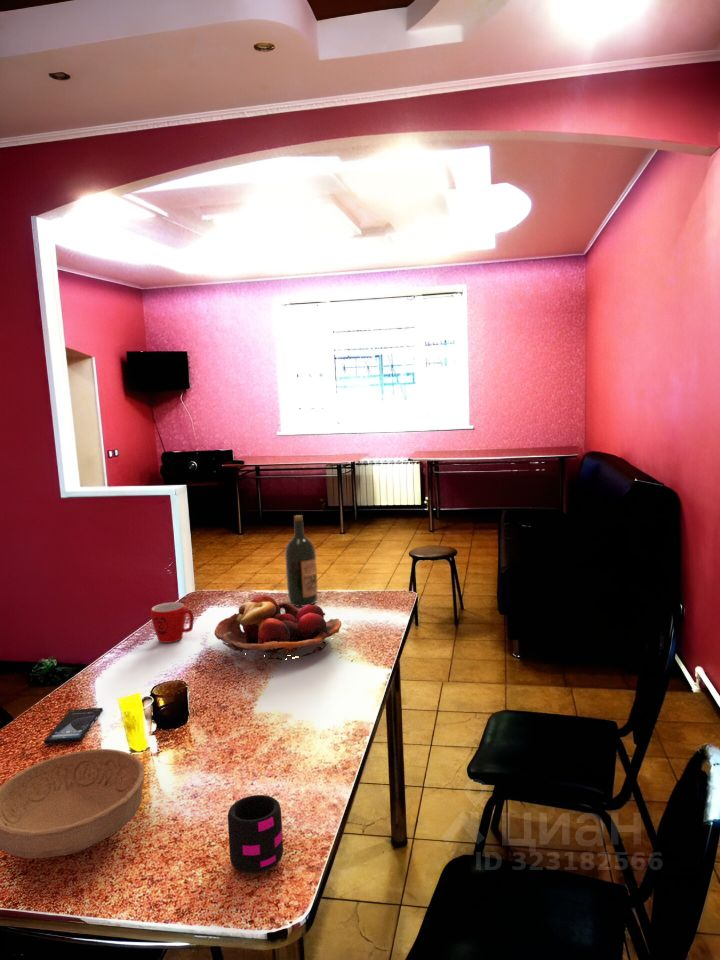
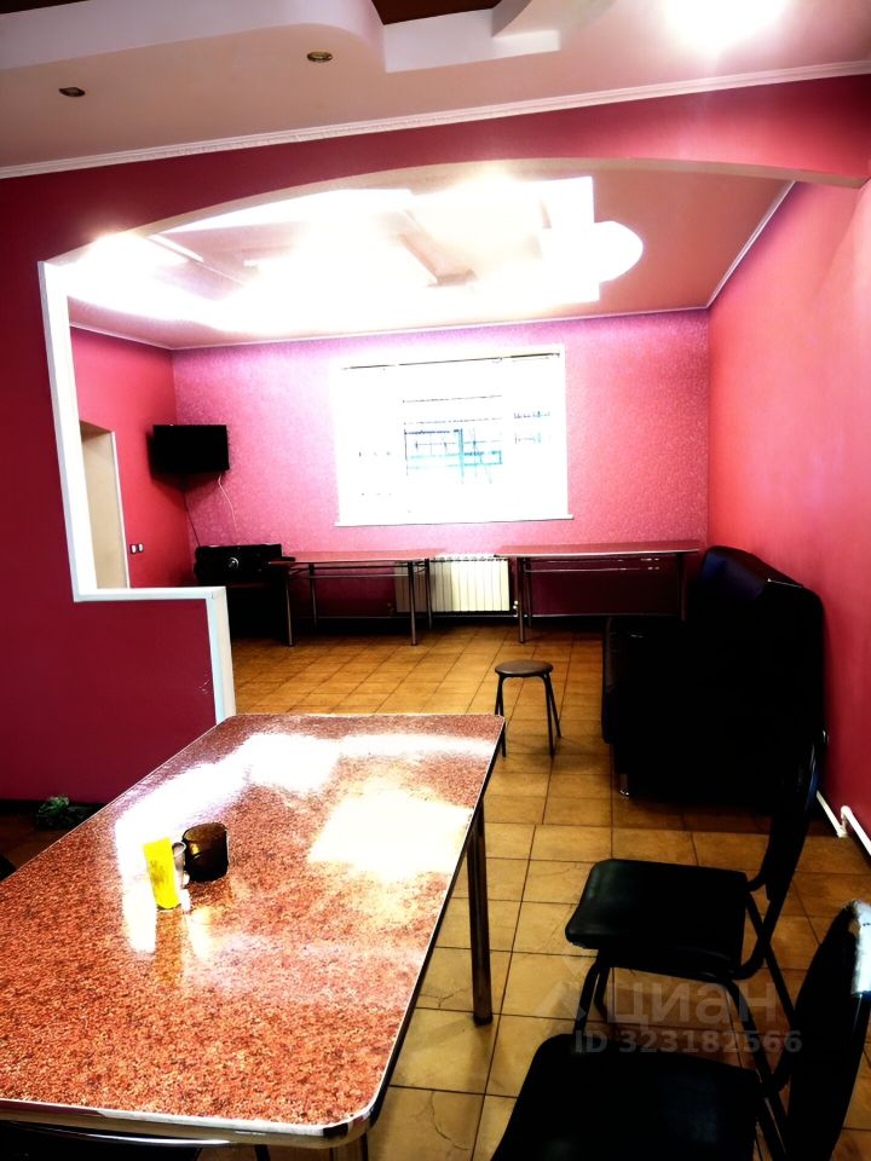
- bowl [0,748,145,859]
- wine bottle [284,514,319,607]
- mug [150,601,195,644]
- smartphone [43,707,104,745]
- mug [227,794,284,874]
- fruit basket [213,595,342,661]
